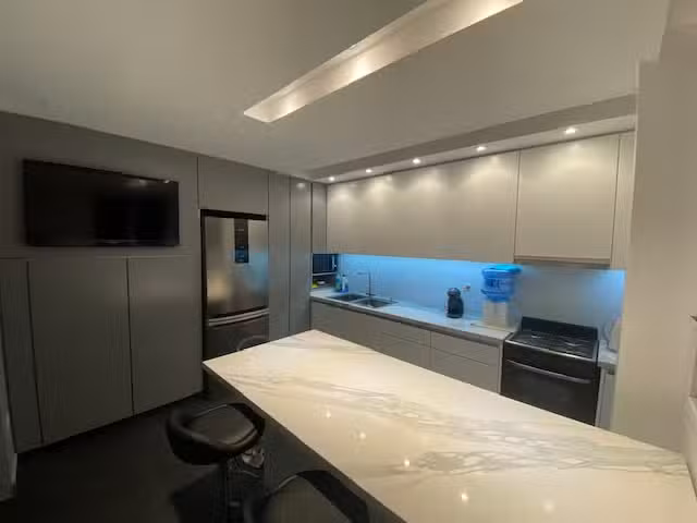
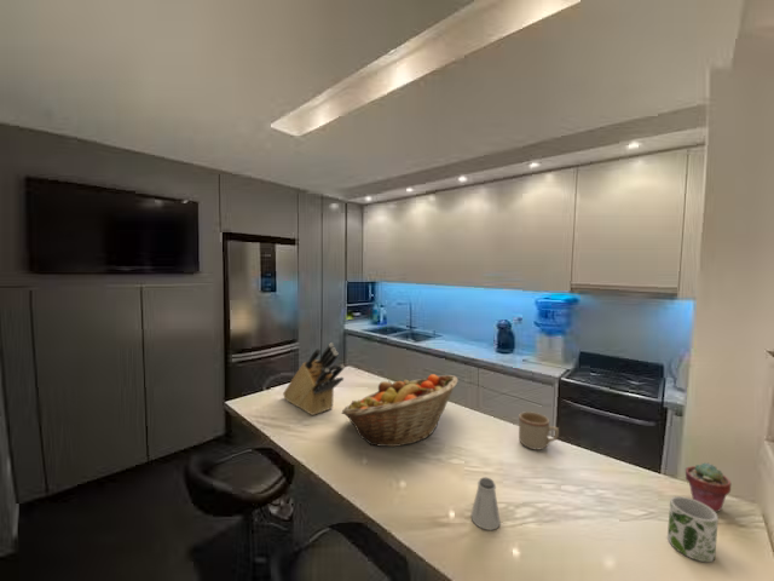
+ fruit basket [340,373,460,448]
+ mug [518,410,560,451]
+ knife block [282,341,346,416]
+ potted succulent [685,461,732,513]
+ mug [666,495,720,563]
+ saltshaker [470,476,502,531]
